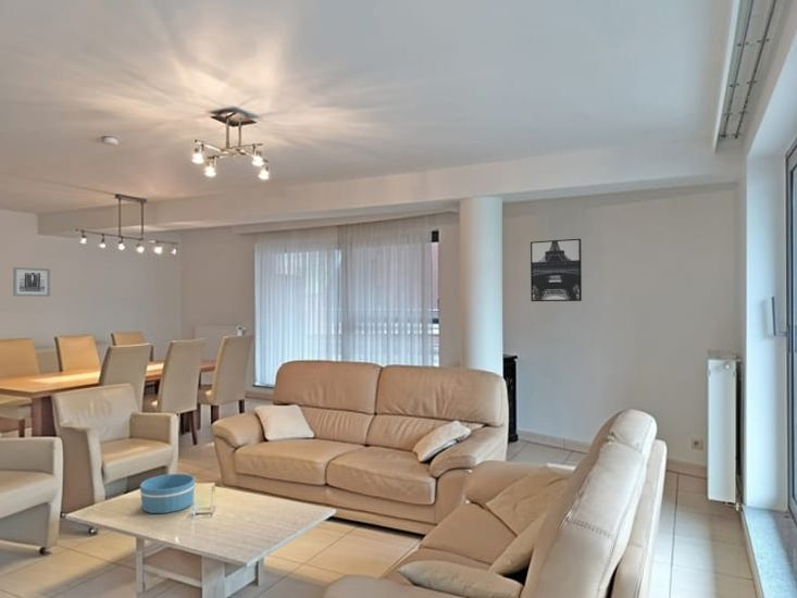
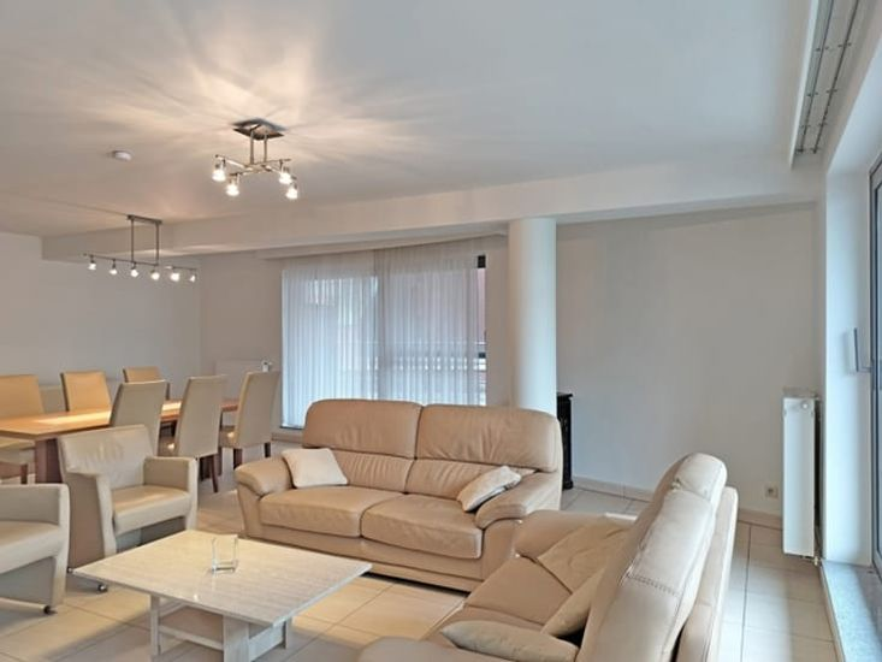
- wall art [12,266,51,298]
- bowl [139,473,196,514]
- wall art [530,238,583,302]
